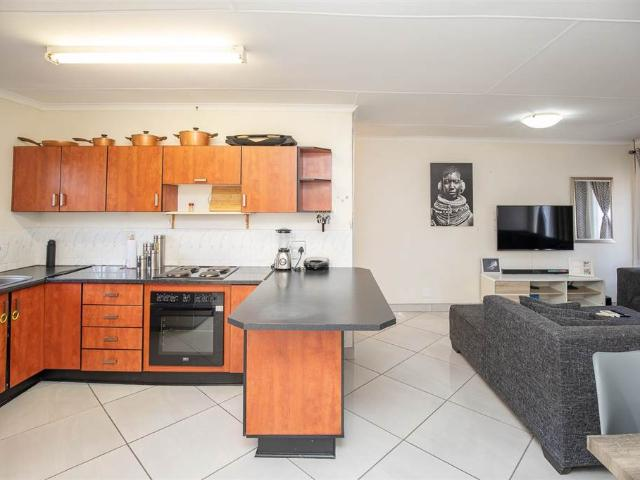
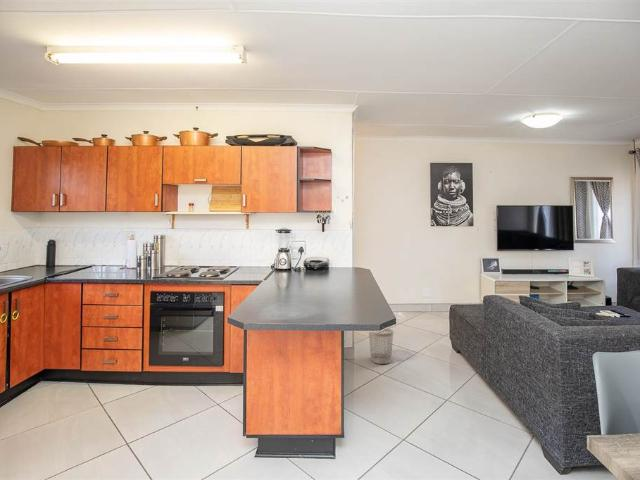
+ wastebasket [368,327,394,365]
